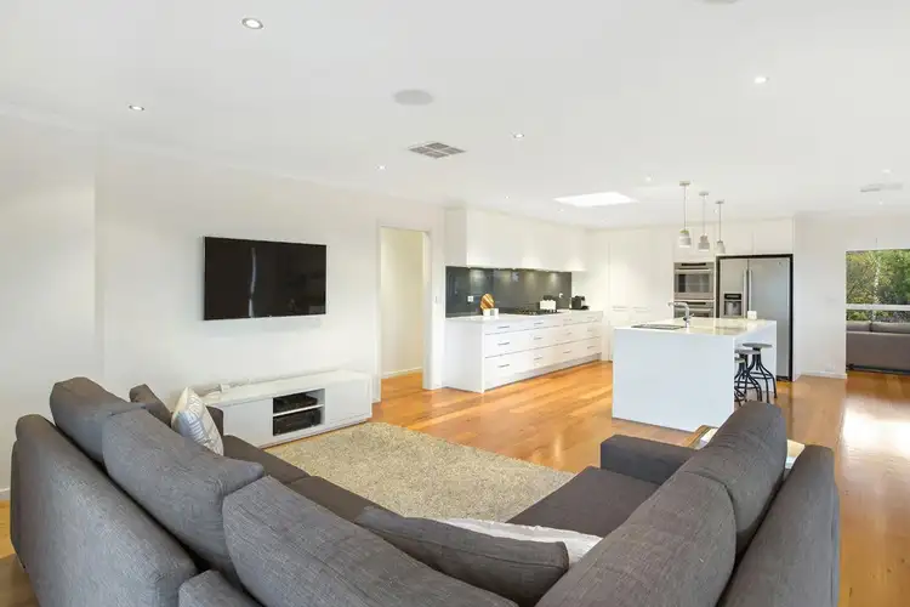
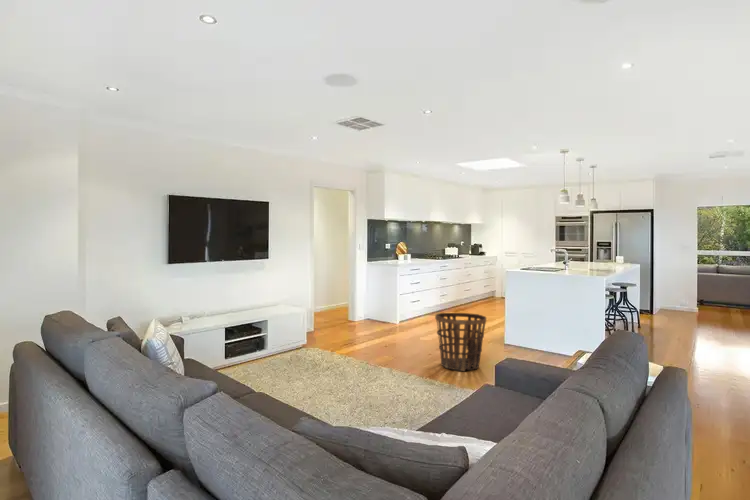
+ basket [434,312,487,372]
